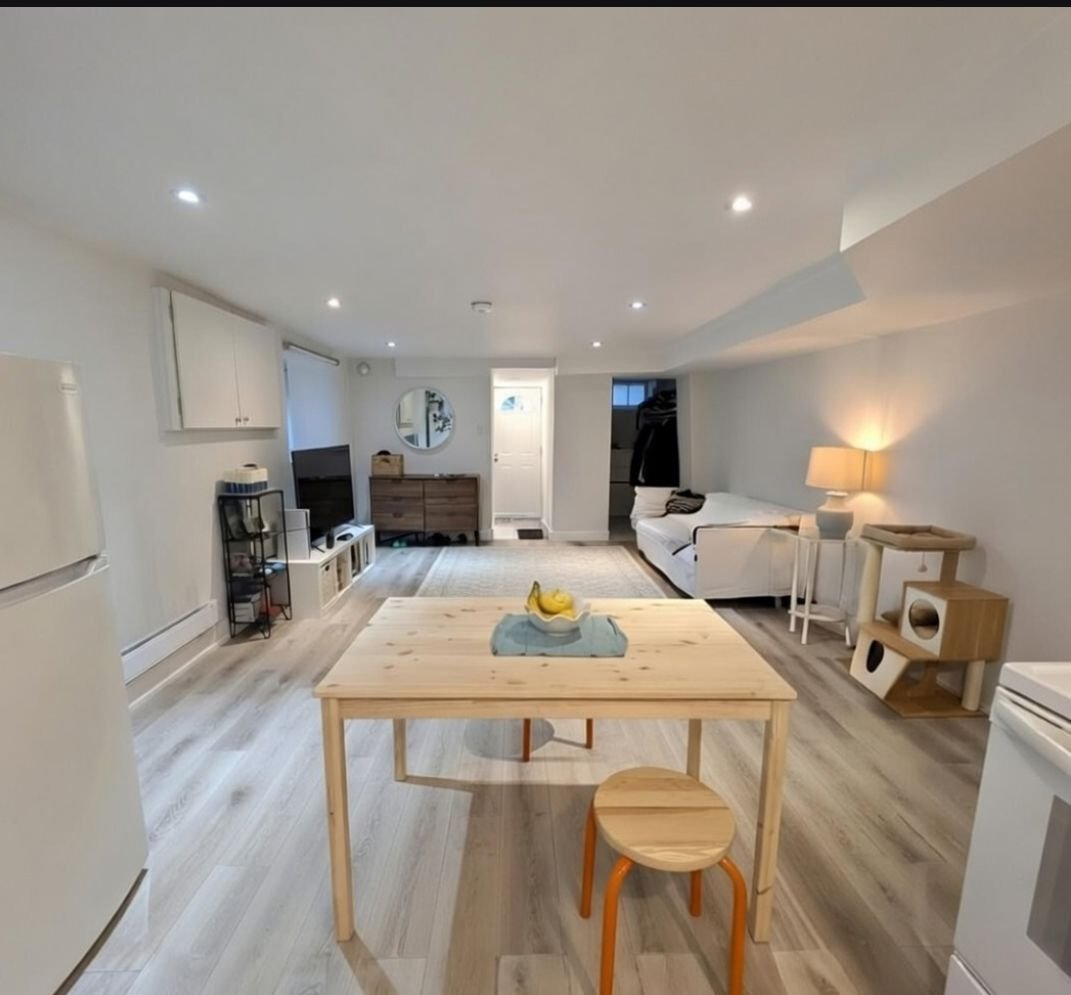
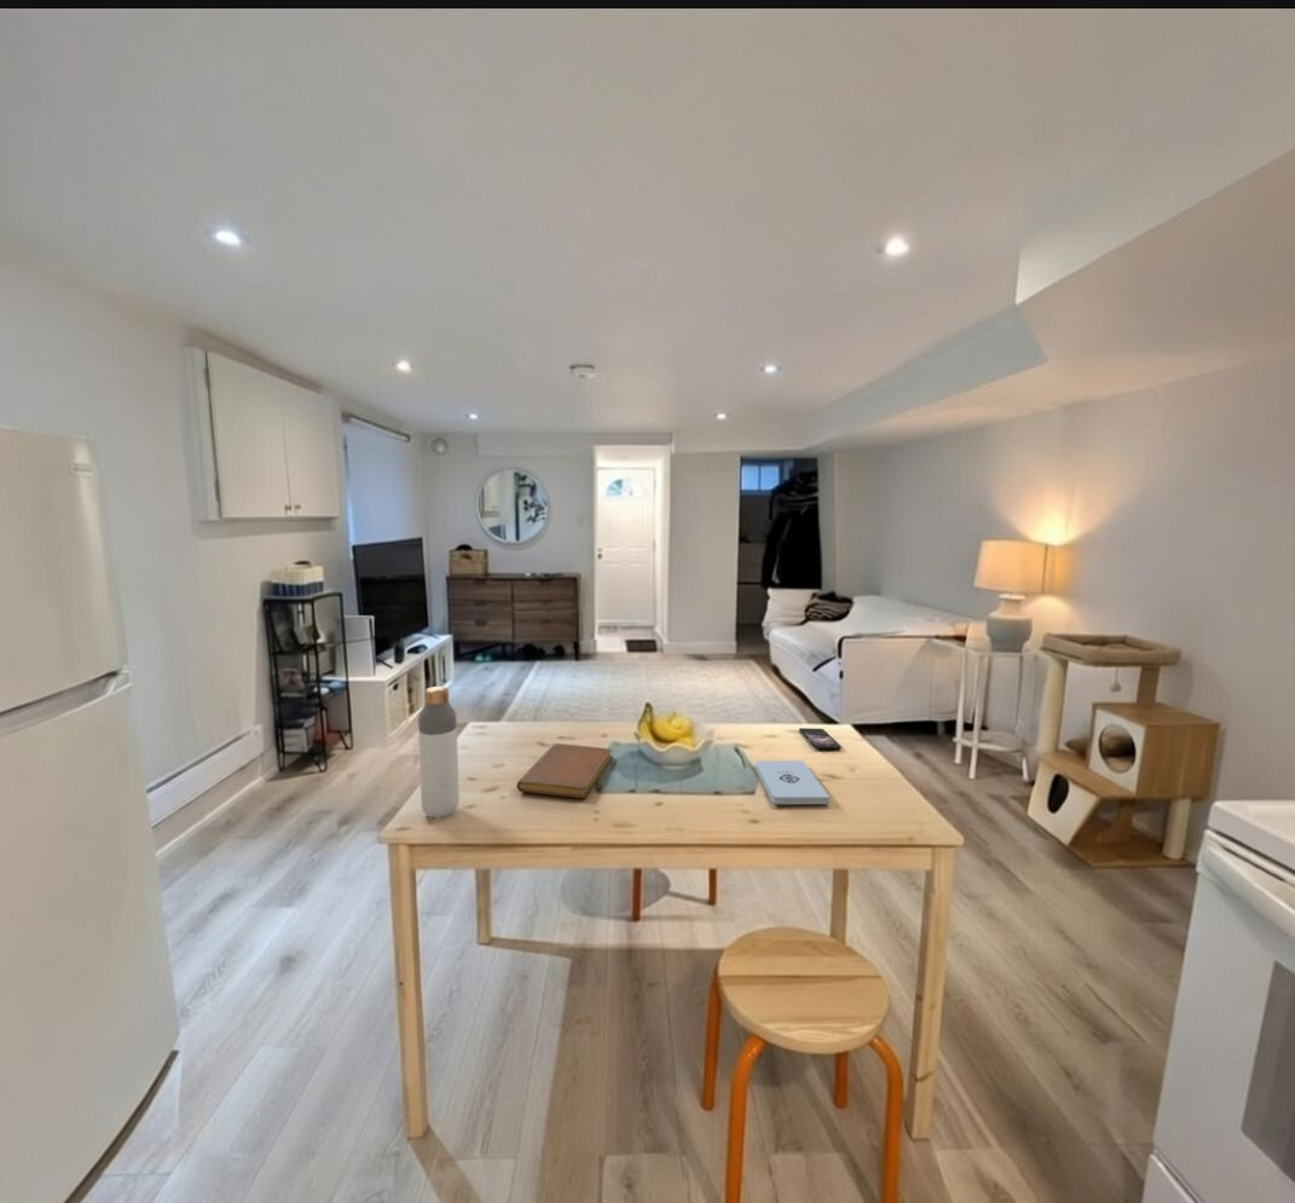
+ smartphone [798,727,843,751]
+ bottle [417,686,461,819]
+ notebook [515,742,613,799]
+ notepad [753,759,831,805]
